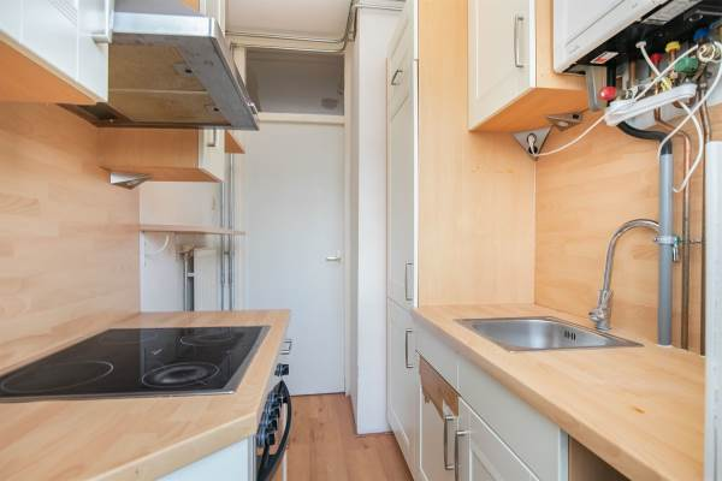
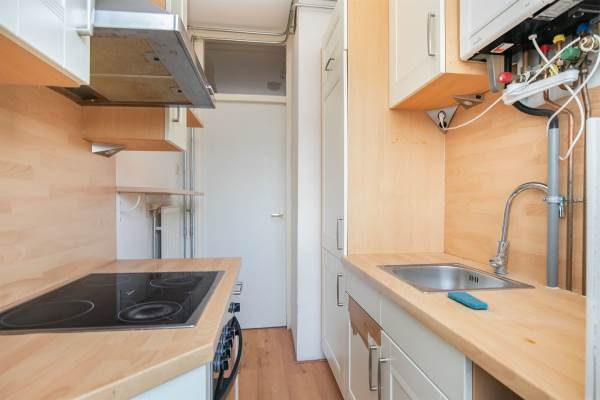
+ sponge [447,291,489,310]
